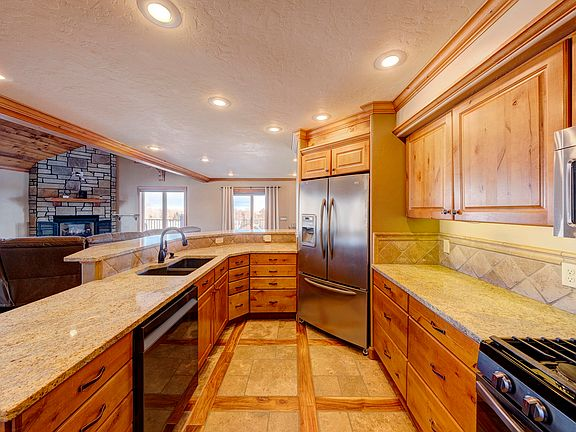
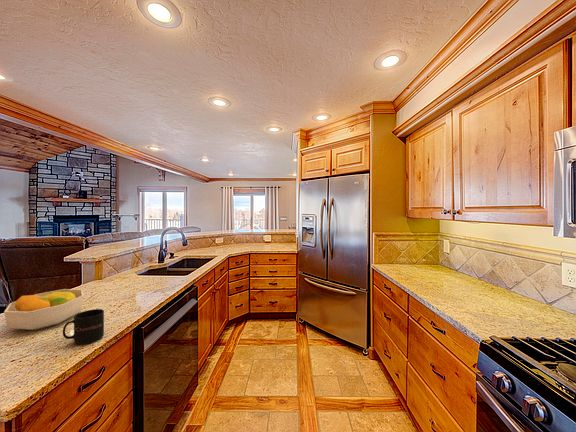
+ fruit bowl [3,288,84,331]
+ mug [62,308,105,345]
